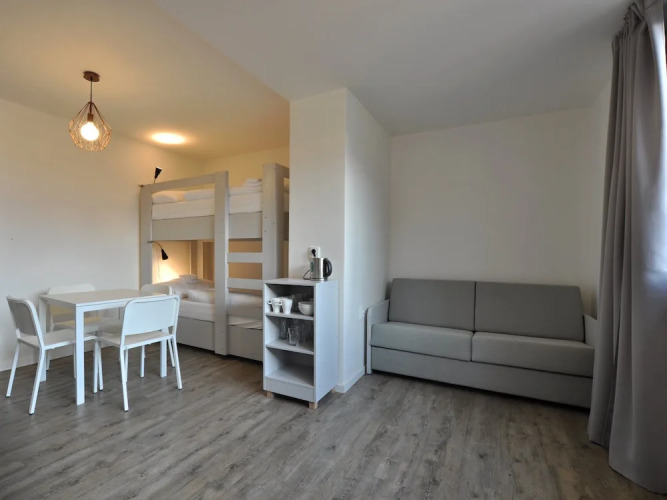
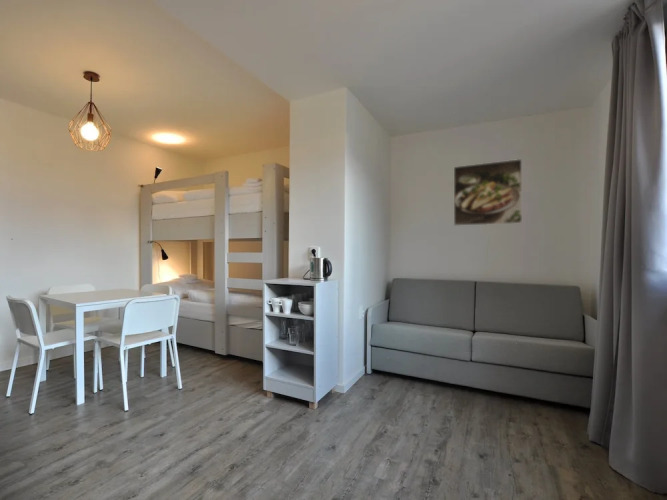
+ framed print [453,158,523,227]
